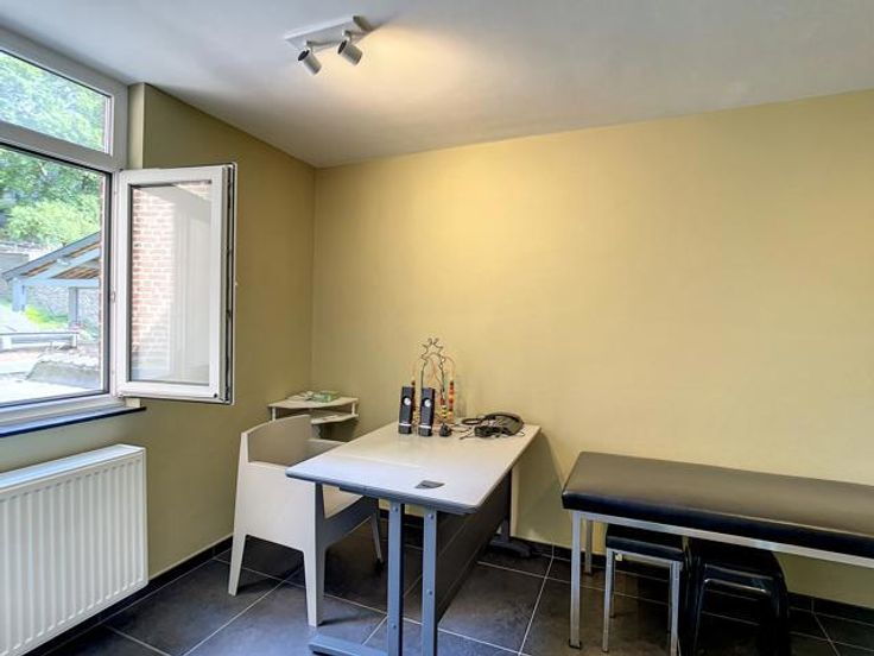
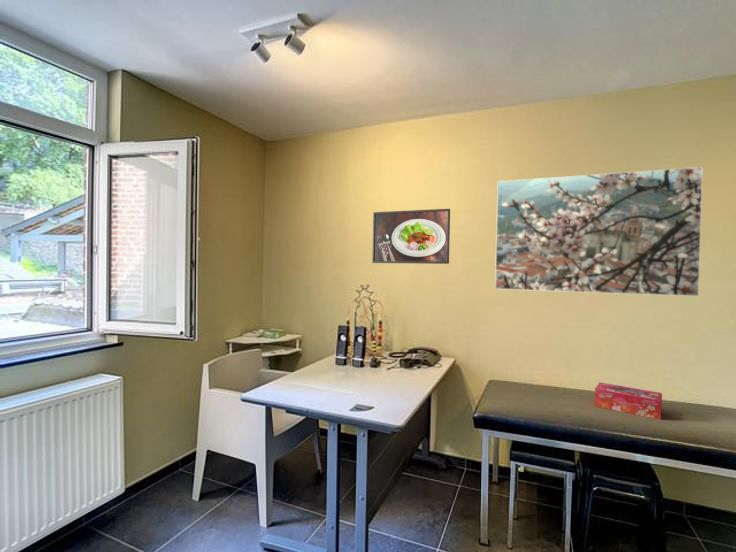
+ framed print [371,208,451,265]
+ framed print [494,166,704,297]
+ tissue box [594,381,663,421]
